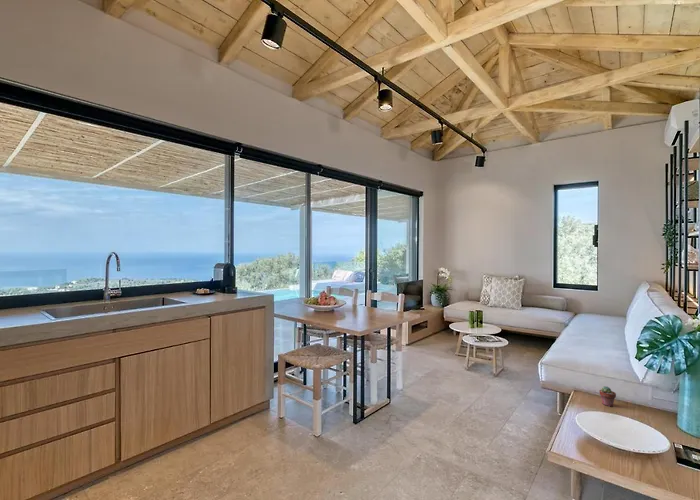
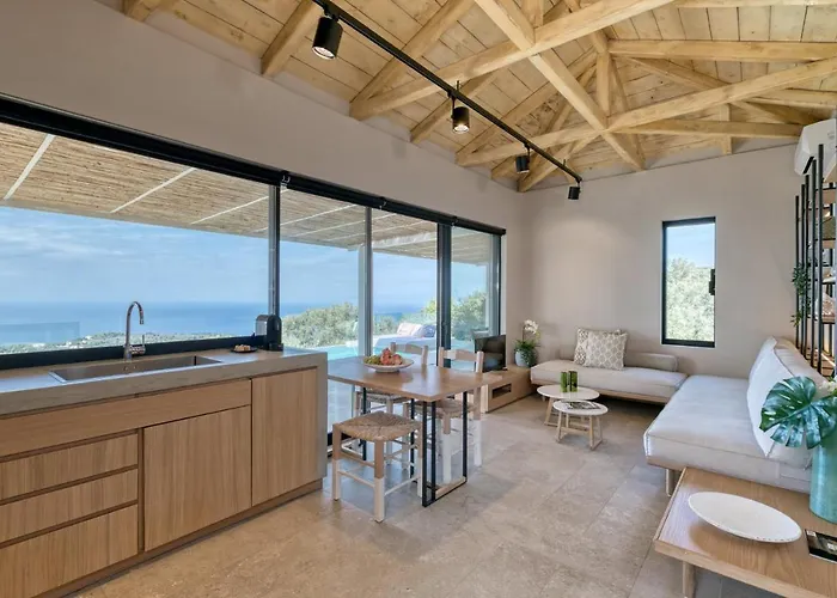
- potted succulent [598,385,617,407]
